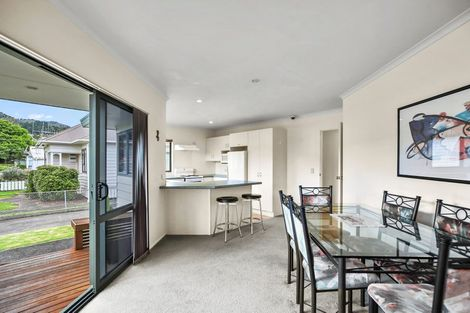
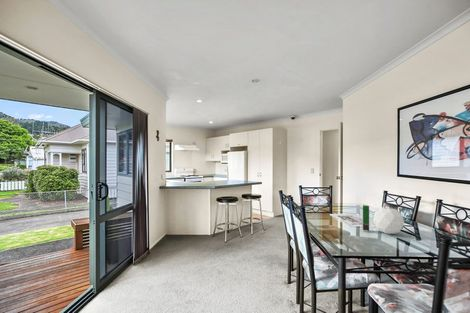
+ plant pot [362,204,405,235]
